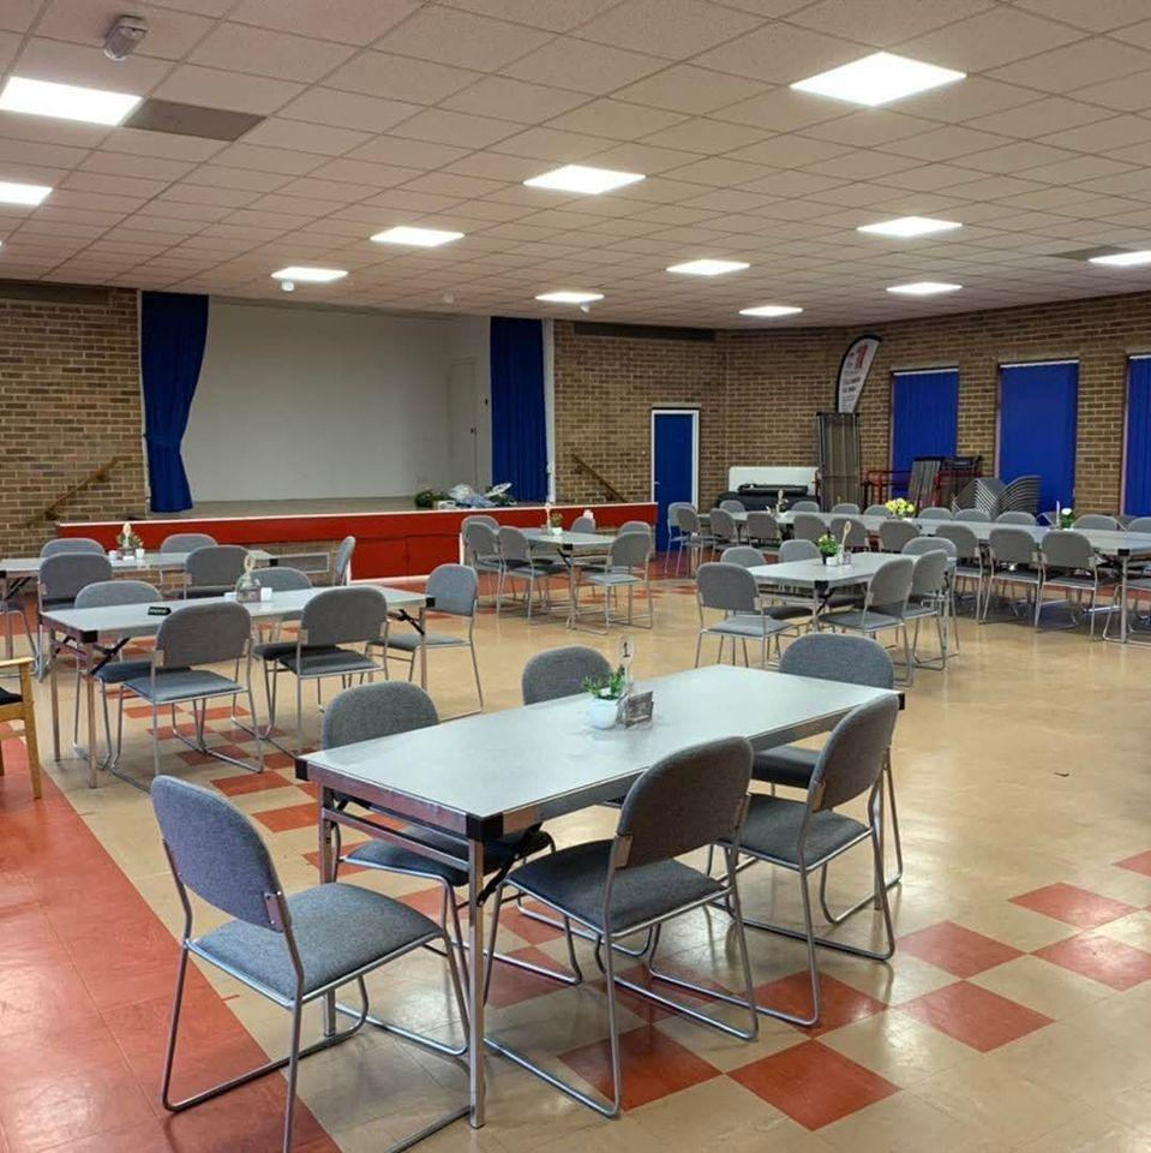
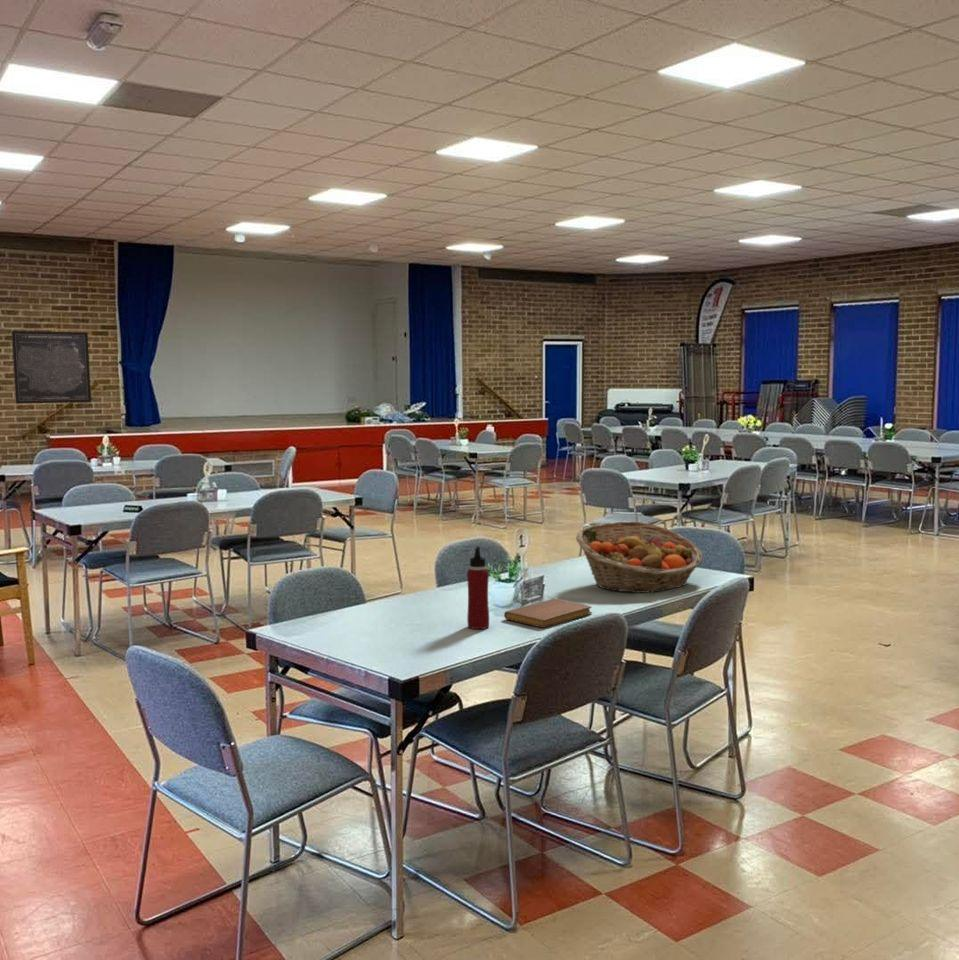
+ notebook [503,598,593,629]
+ water bottle [466,545,490,630]
+ fruit basket [575,520,704,594]
+ wall art [11,330,92,405]
